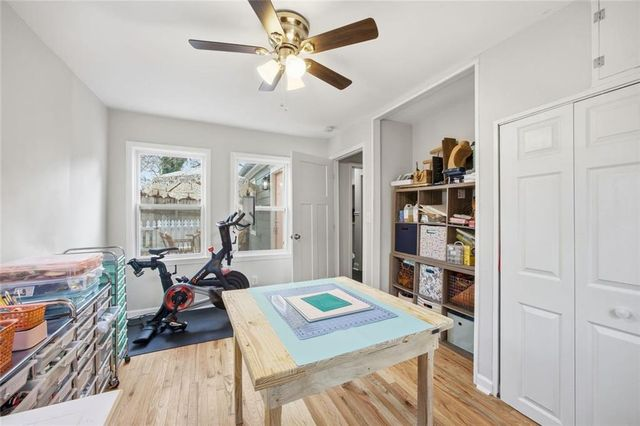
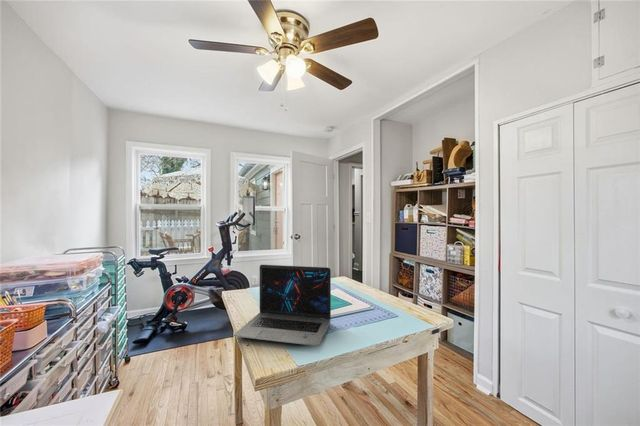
+ laptop [233,264,332,347]
